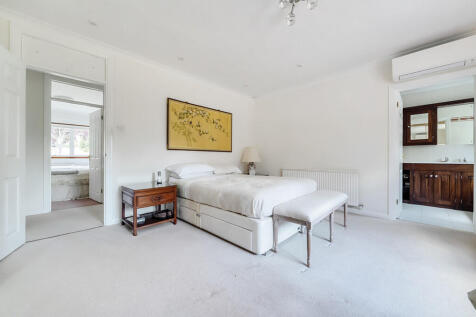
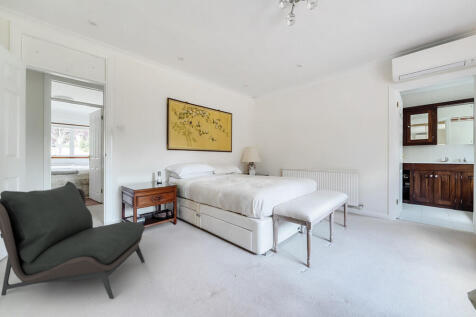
+ armless chair [0,181,146,300]
